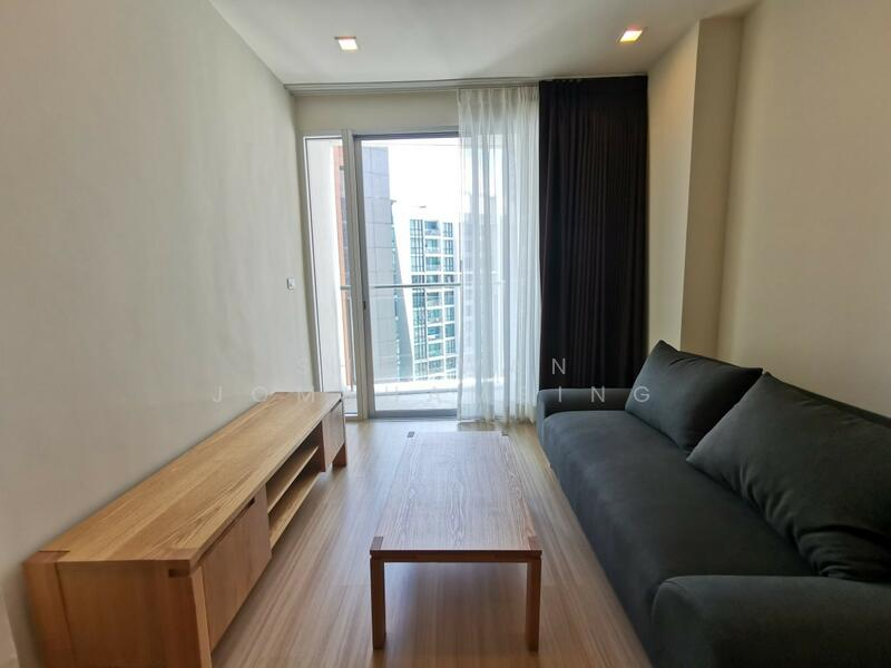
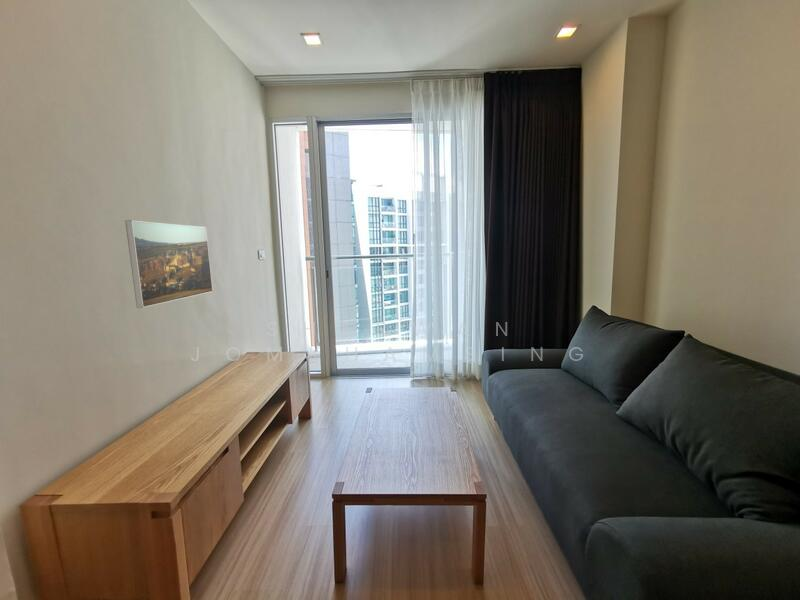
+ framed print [124,219,214,309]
